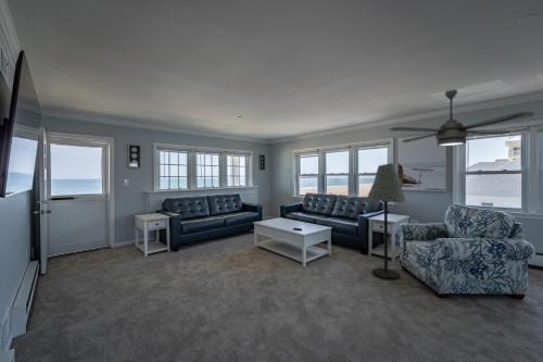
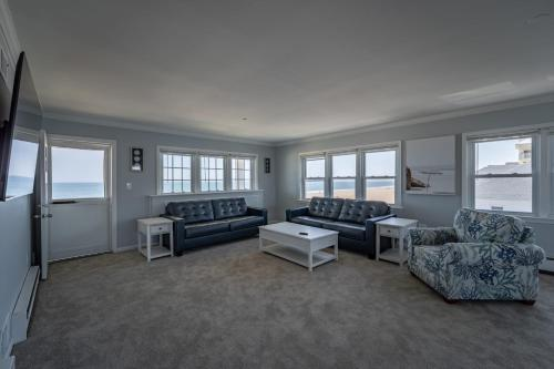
- ceiling fan [389,89,535,147]
- floor lamp [366,162,407,280]
